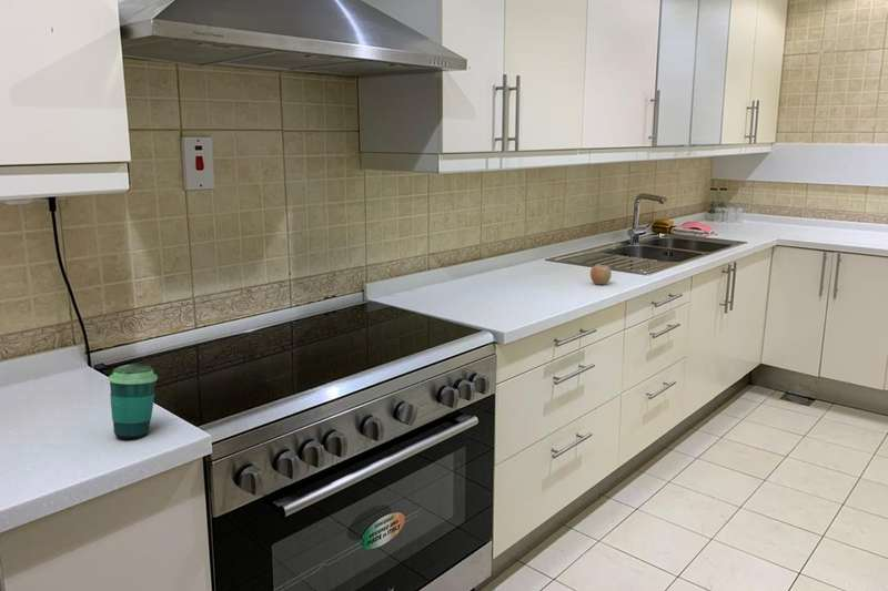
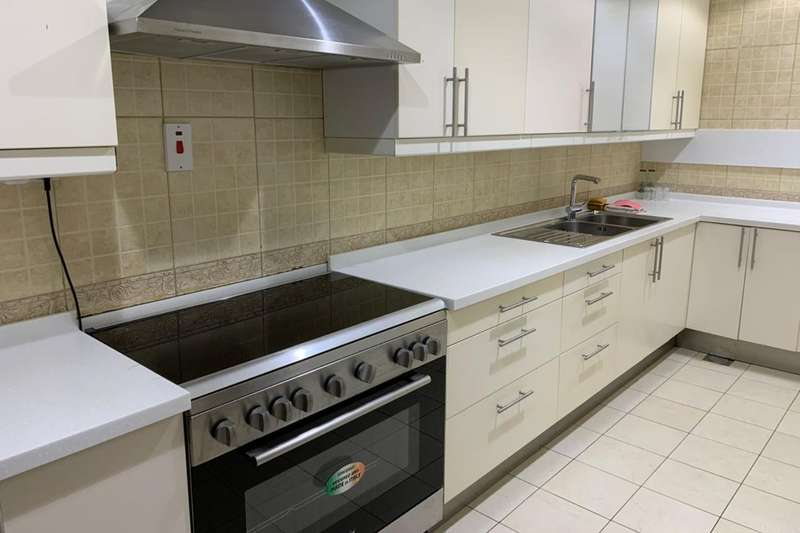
- cup [108,363,159,440]
- fruit [589,261,613,285]
